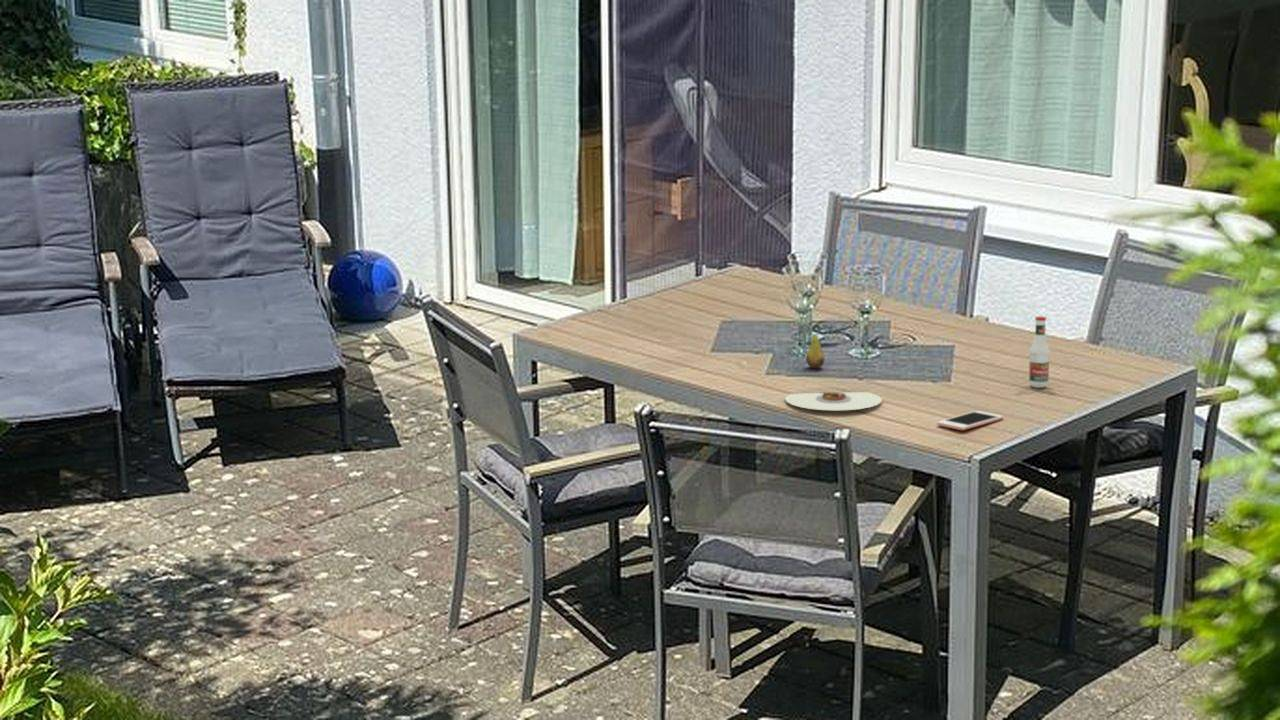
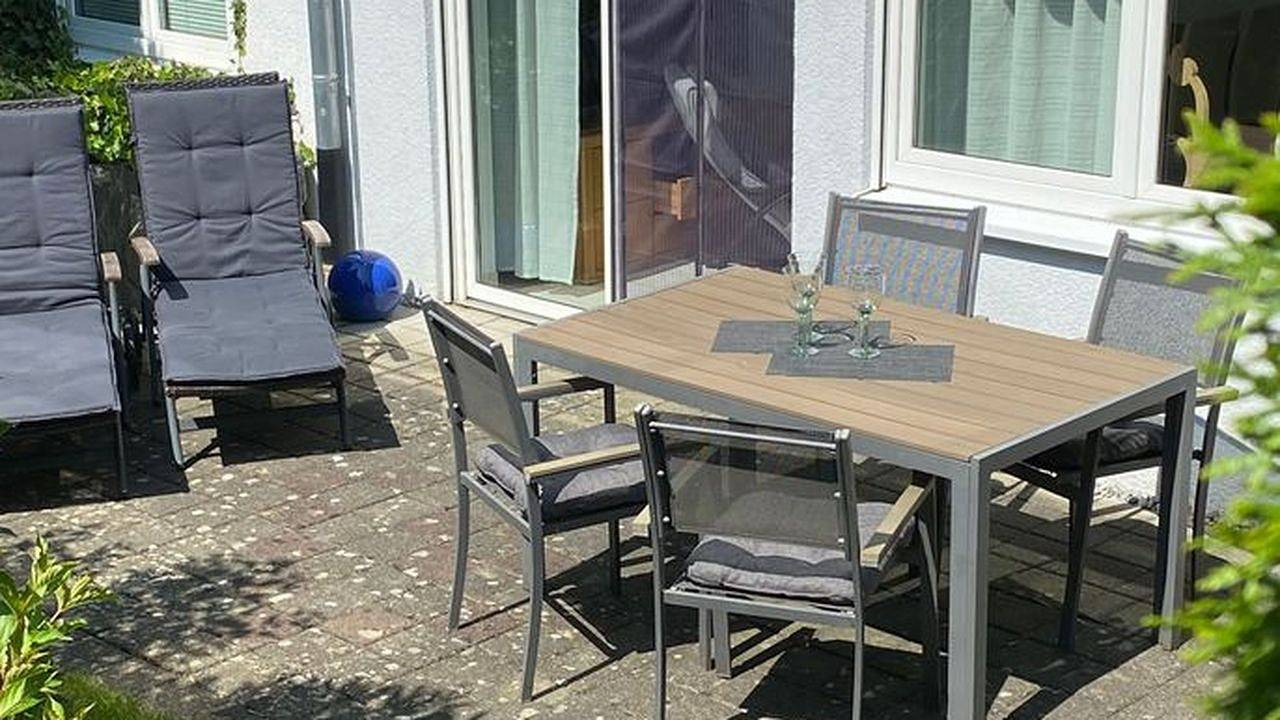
- tabasco sauce [1028,315,1051,389]
- plate [784,390,883,411]
- fruit [805,326,826,369]
- cell phone [936,410,1004,431]
